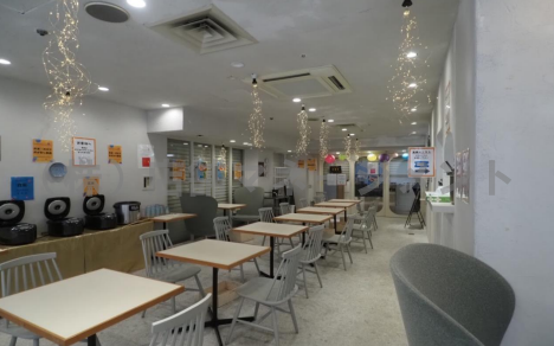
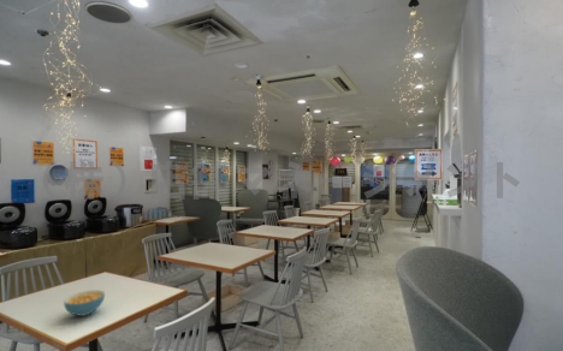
+ cereal bowl [63,288,106,317]
